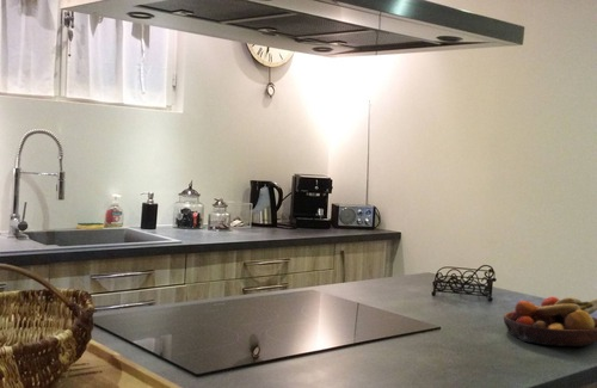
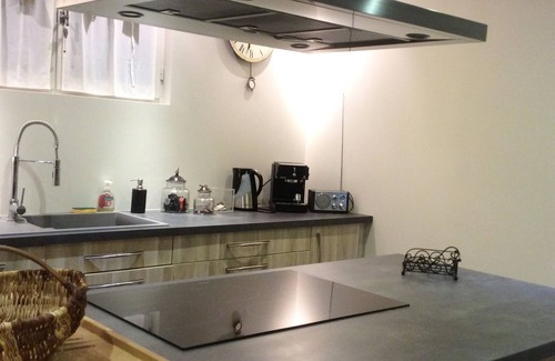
- fruit bowl [503,295,597,347]
